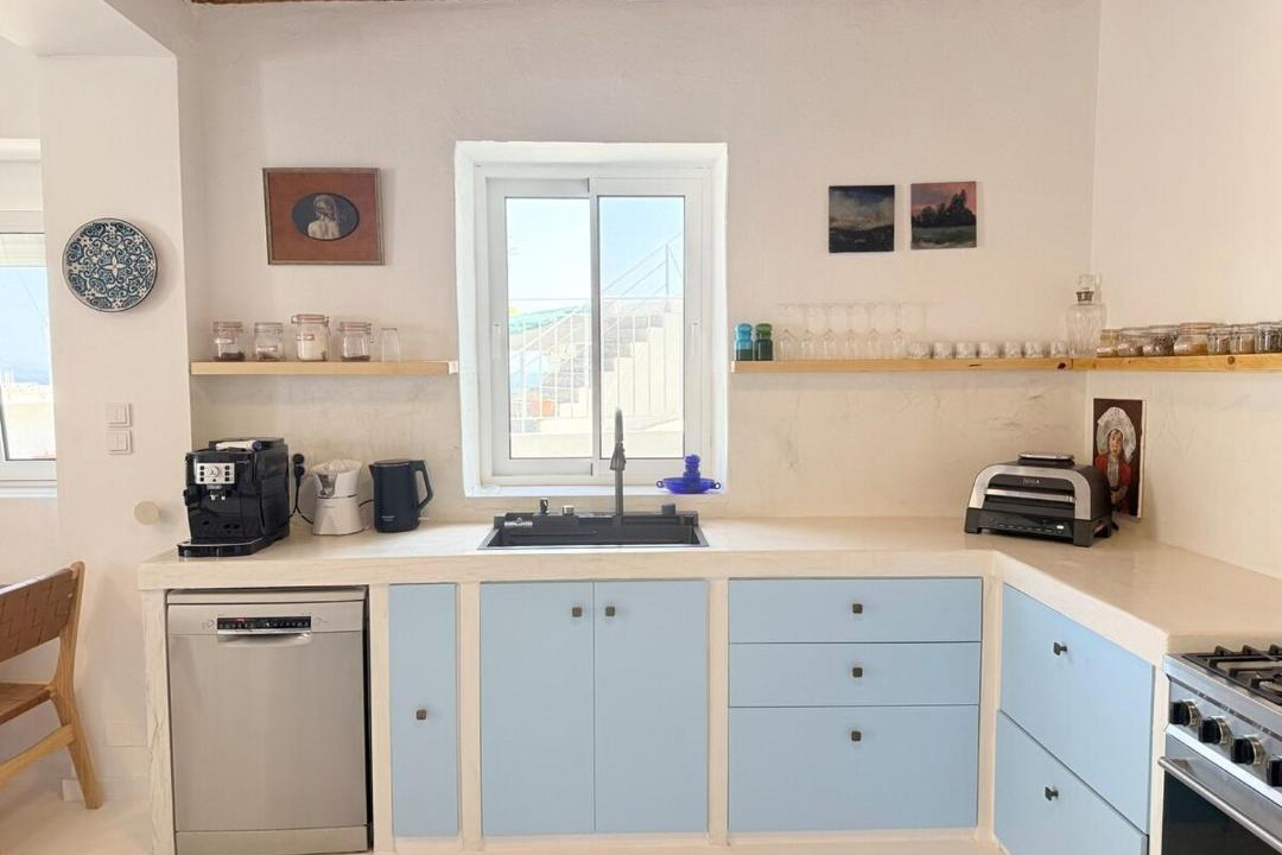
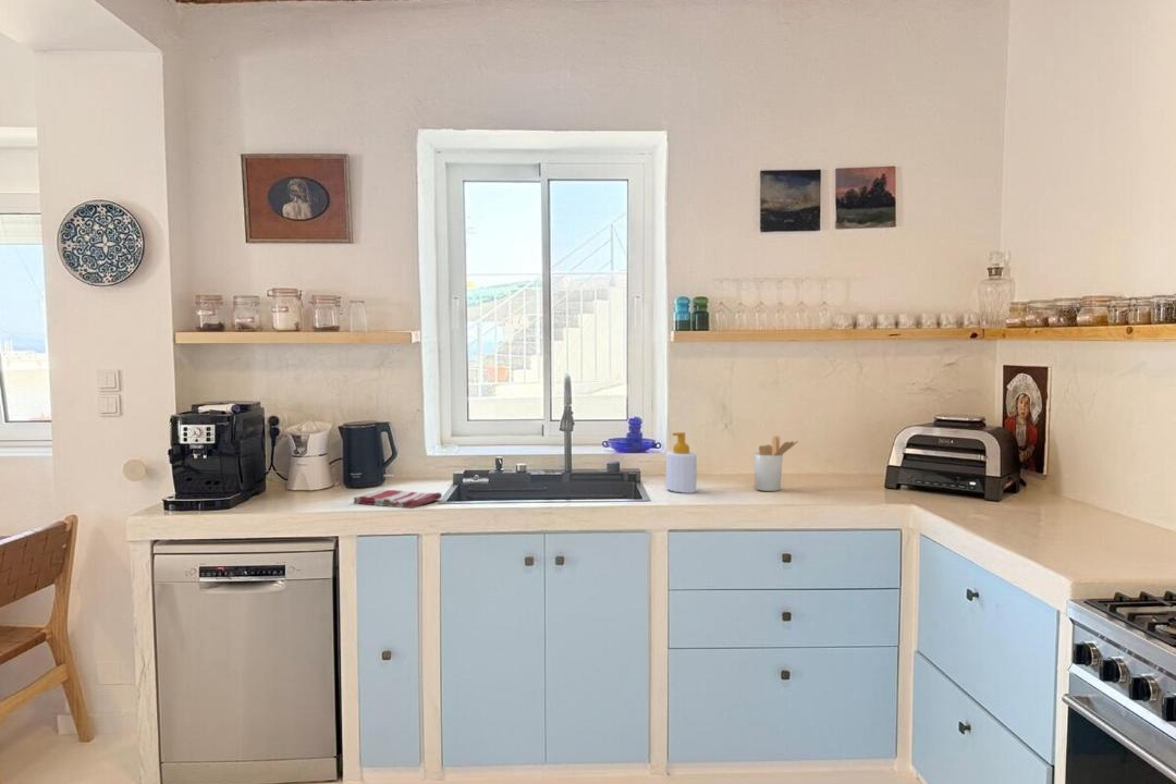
+ utensil holder [752,434,799,492]
+ dish towel [353,489,443,510]
+ soap bottle [665,431,698,494]
